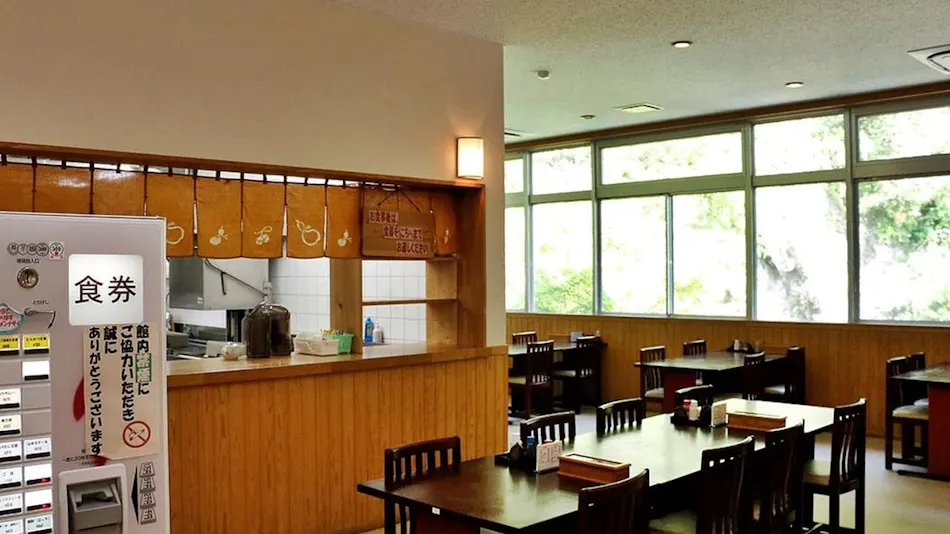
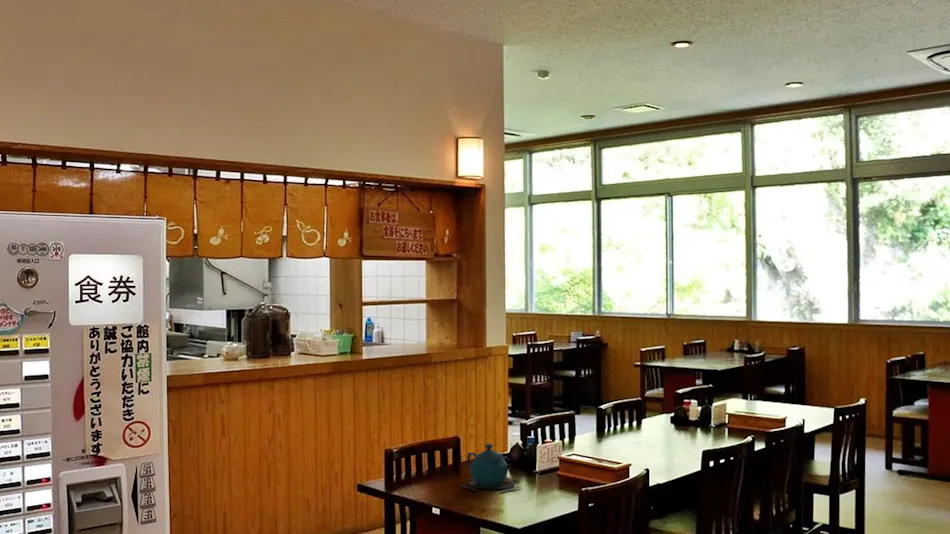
+ teapot [457,443,521,493]
